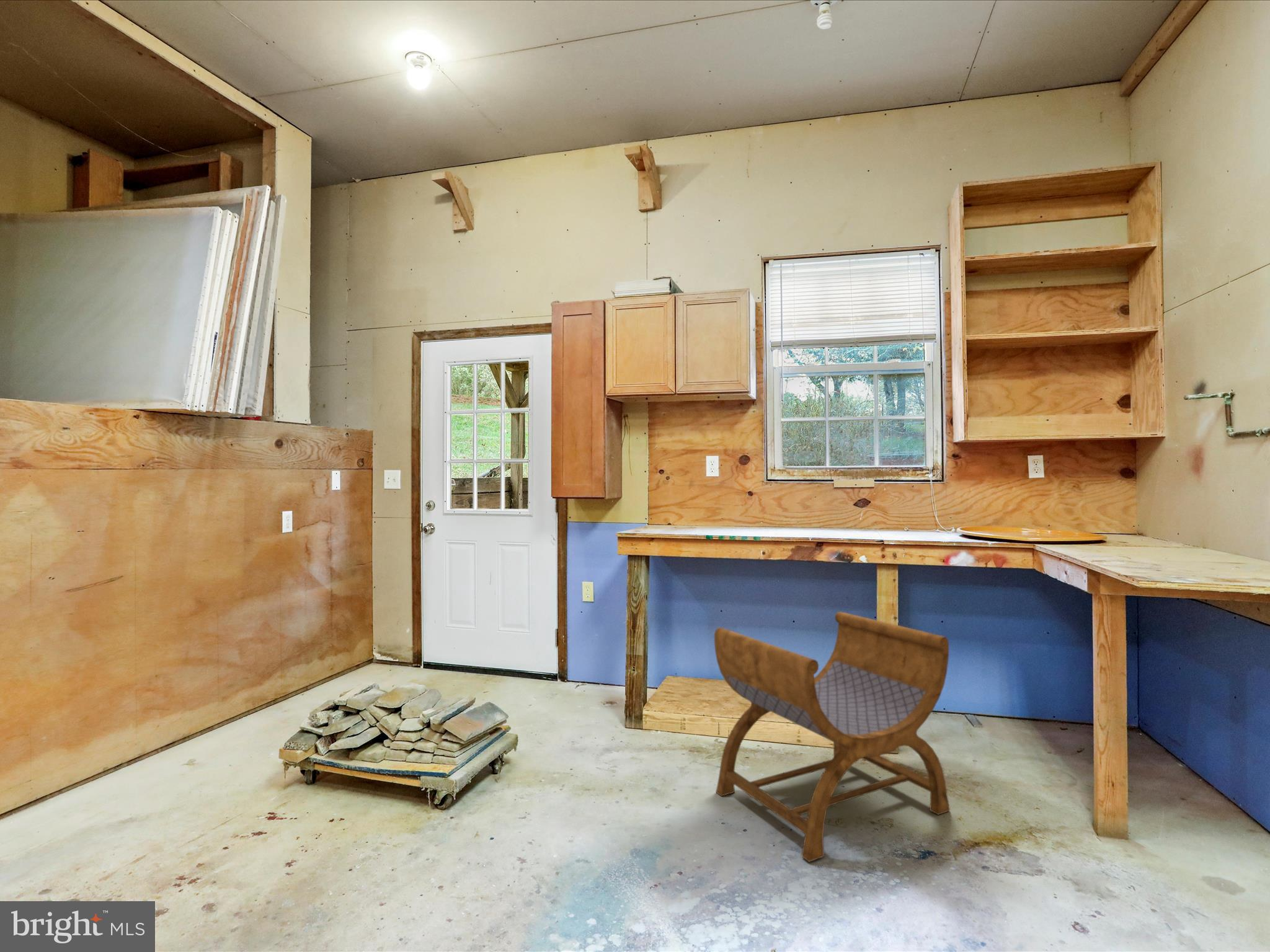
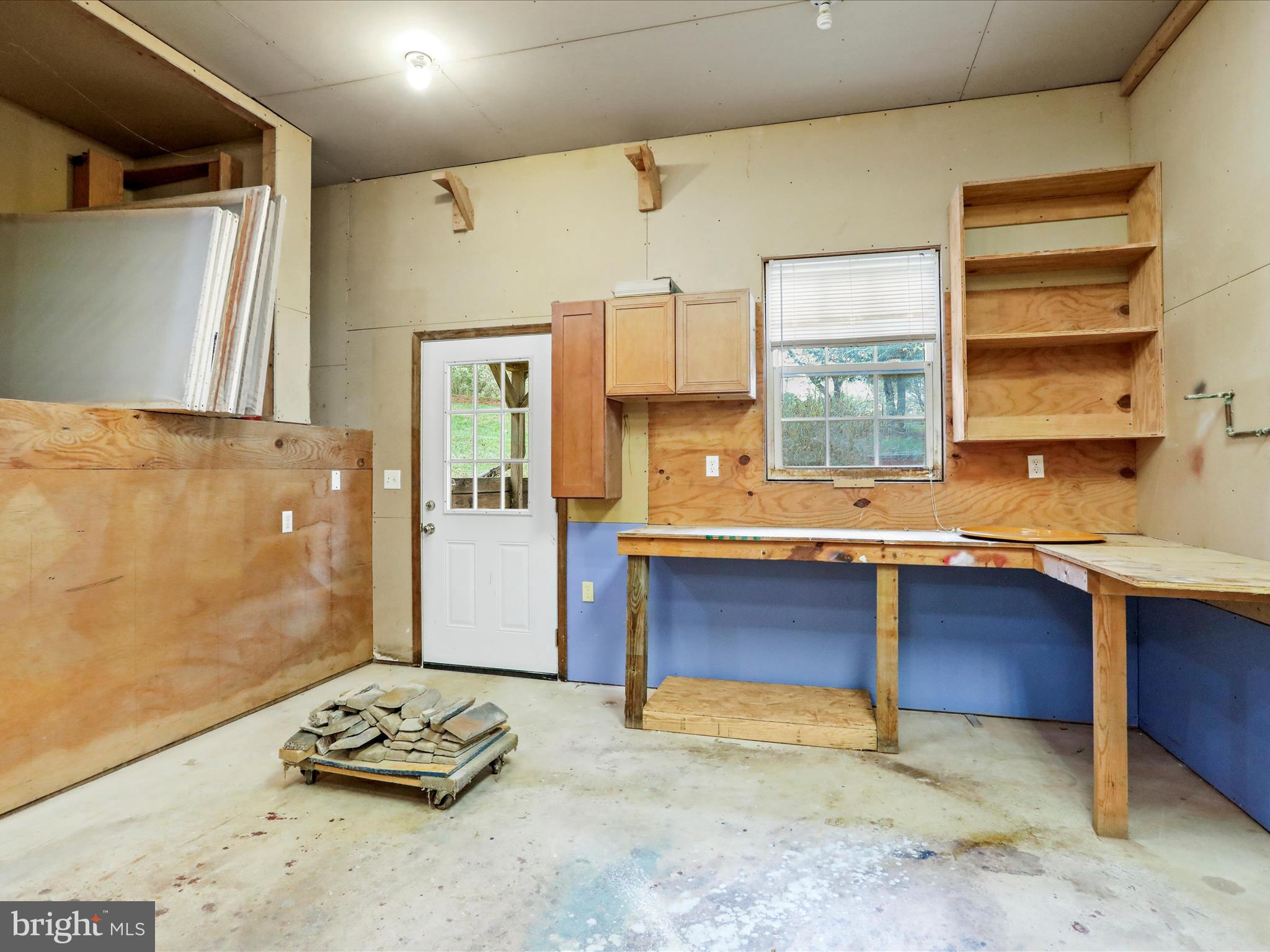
- stool [714,611,951,863]
